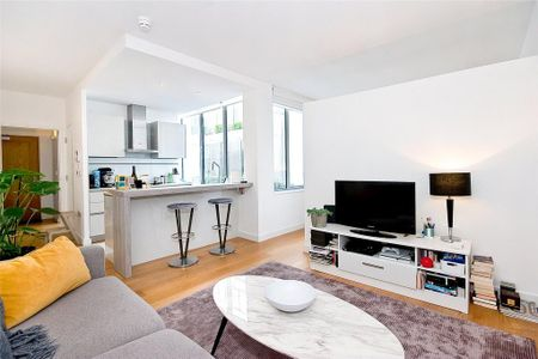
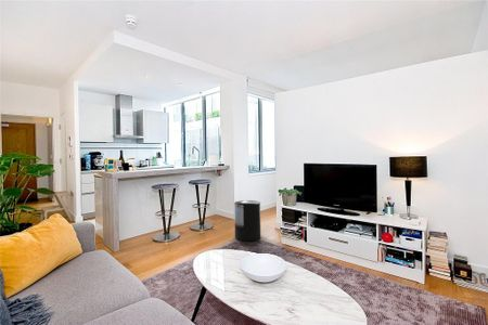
+ trash can [233,199,261,243]
